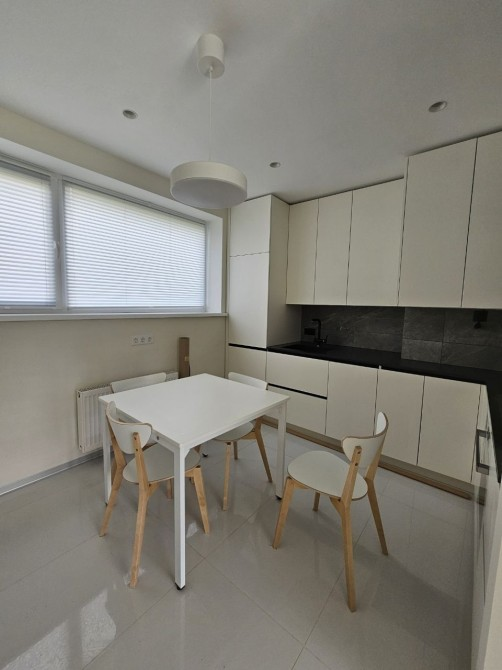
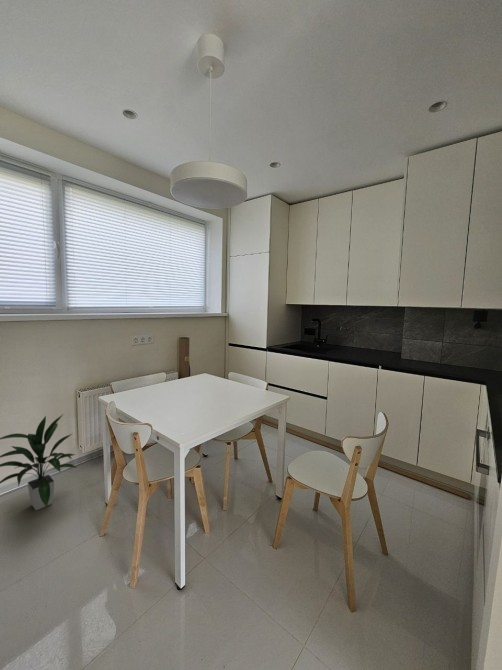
+ indoor plant [0,414,79,511]
